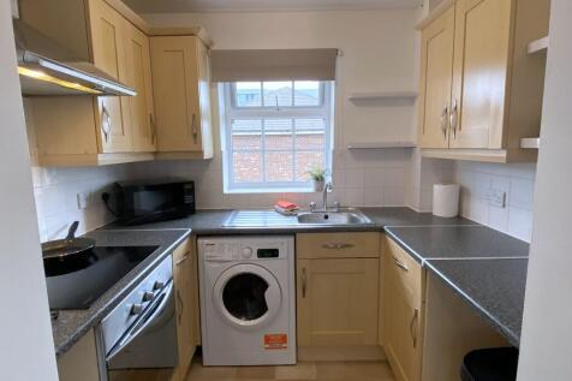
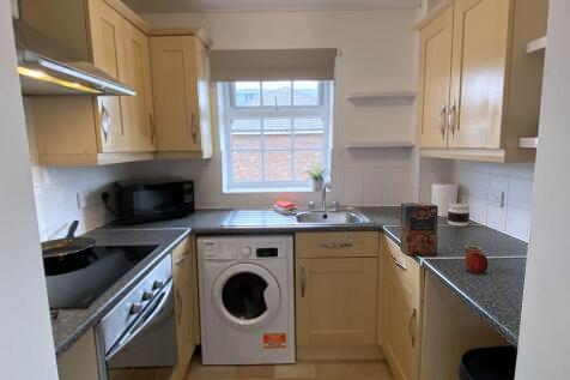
+ cereal box [399,201,483,259]
+ fruit [465,251,490,273]
+ jar [447,203,471,228]
